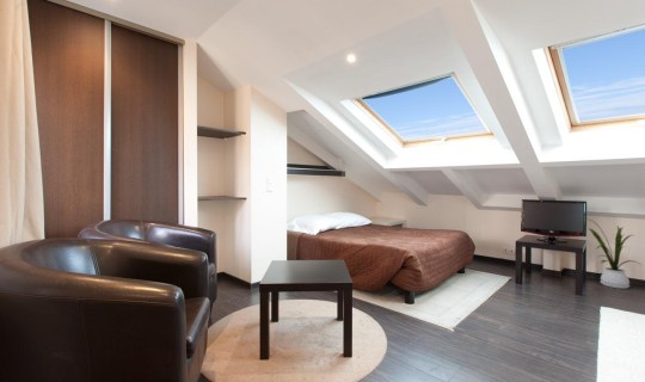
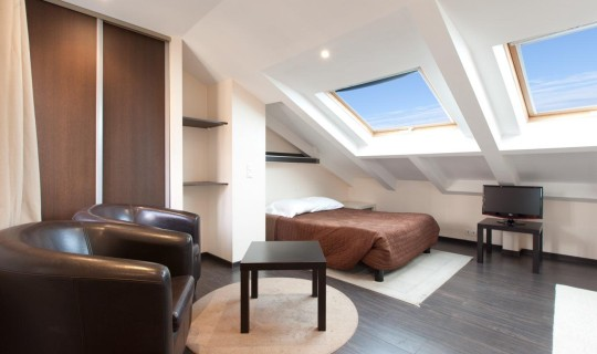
- house plant [585,217,640,290]
